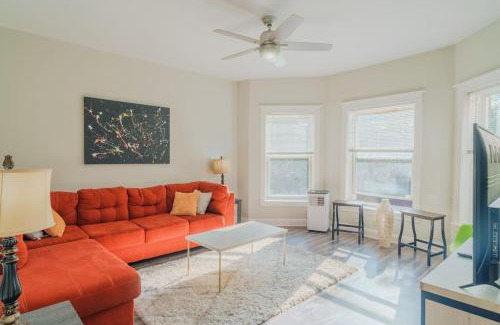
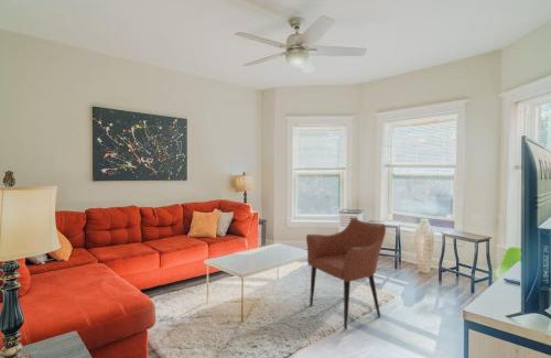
+ armchair [305,218,387,330]
